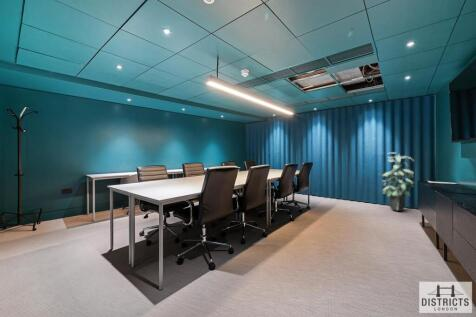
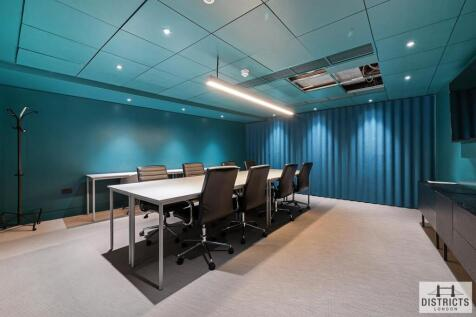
- indoor plant [378,151,417,212]
